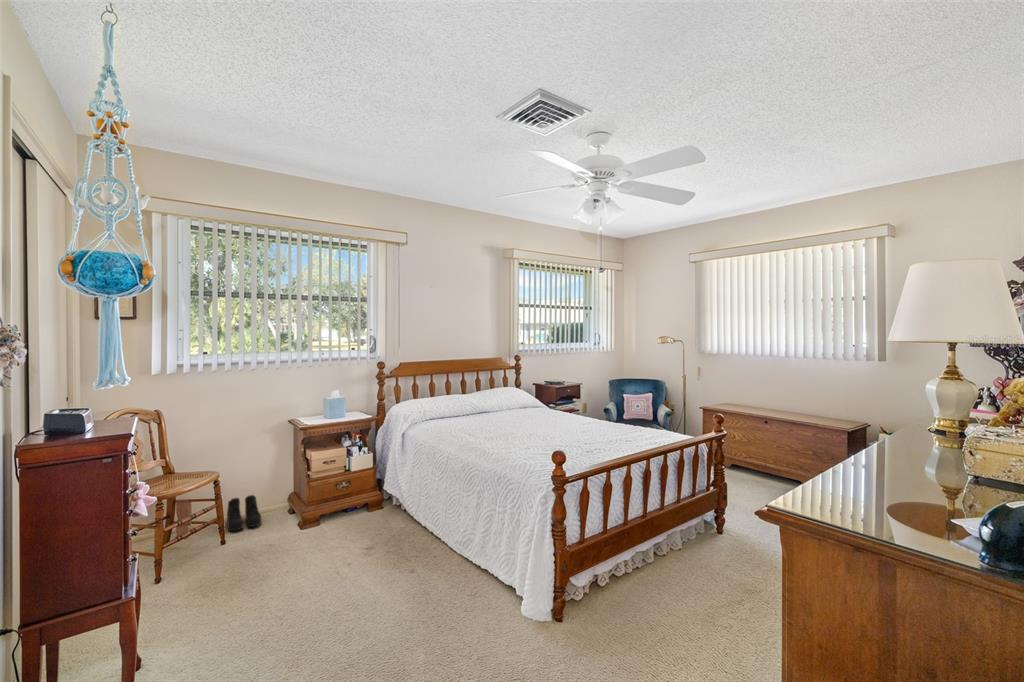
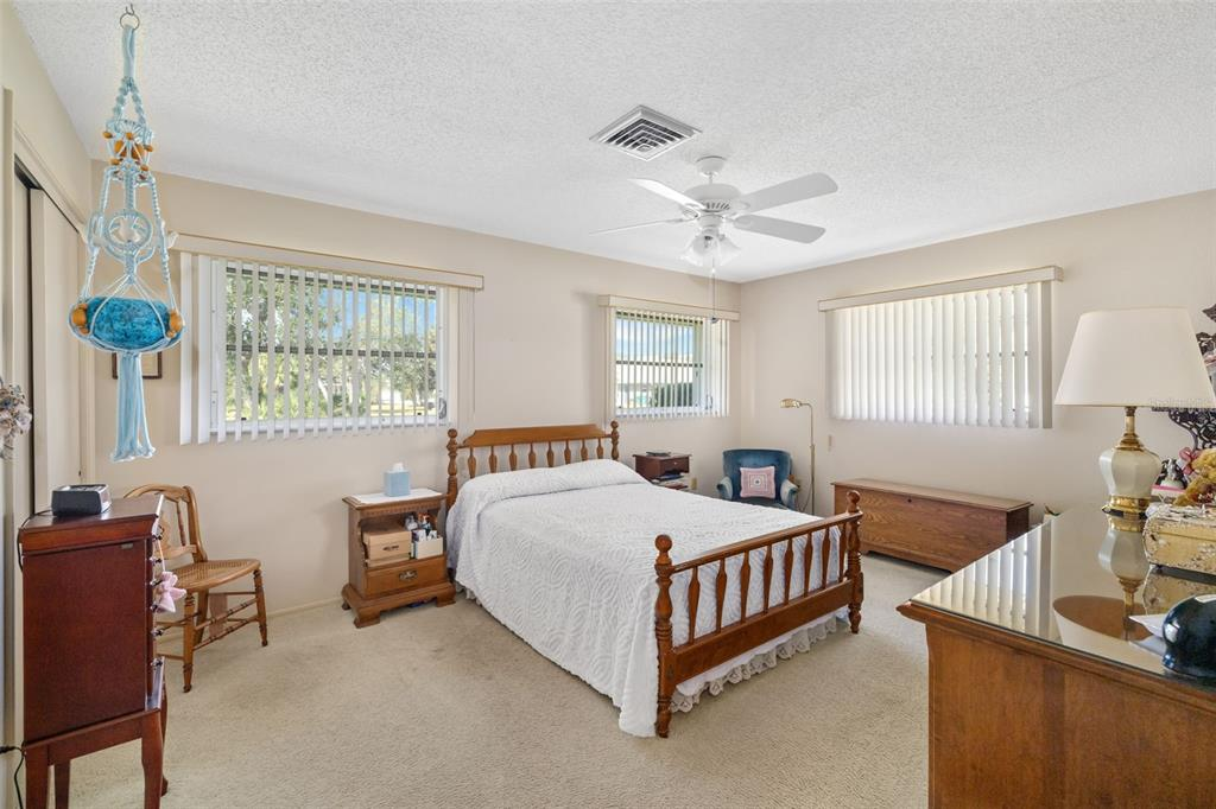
- boots [226,494,262,532]
